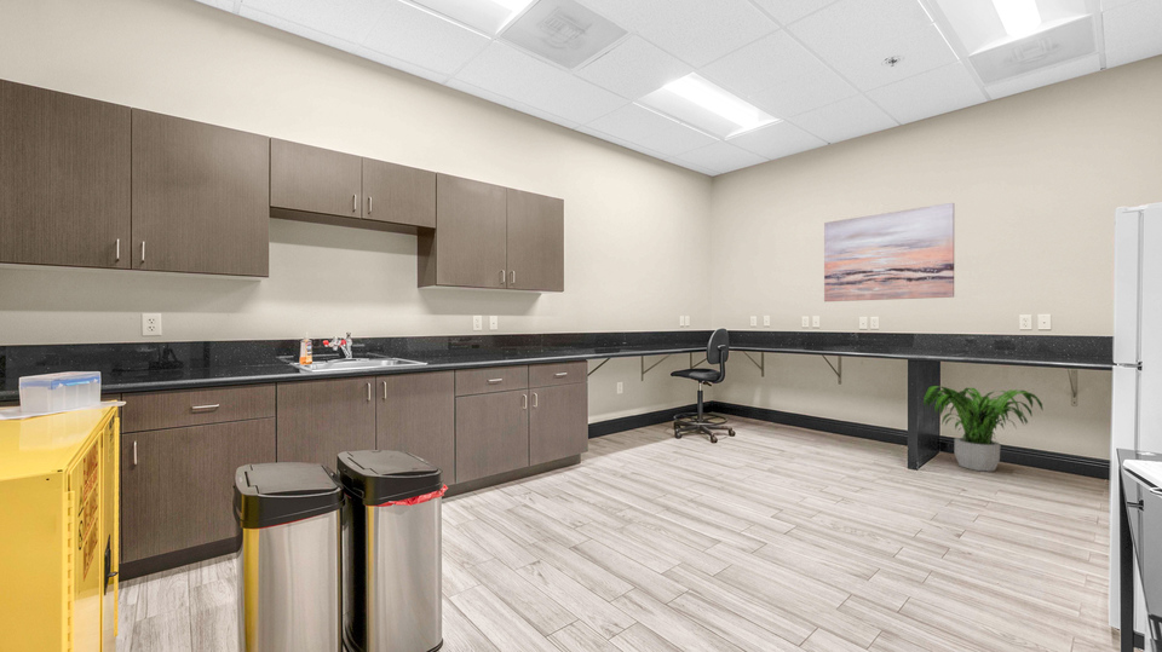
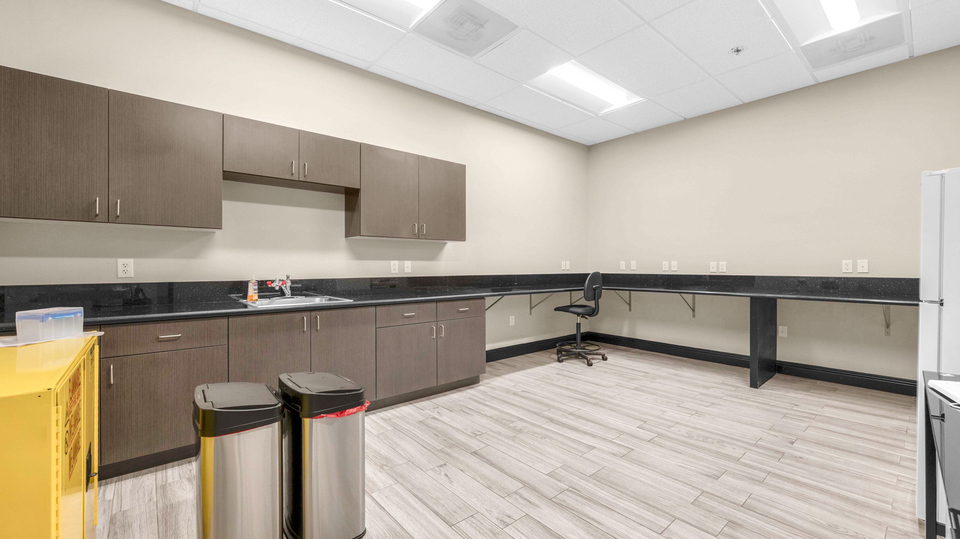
- potted plant [922,385,1045,473]
- wall art [823,202,955,302]
